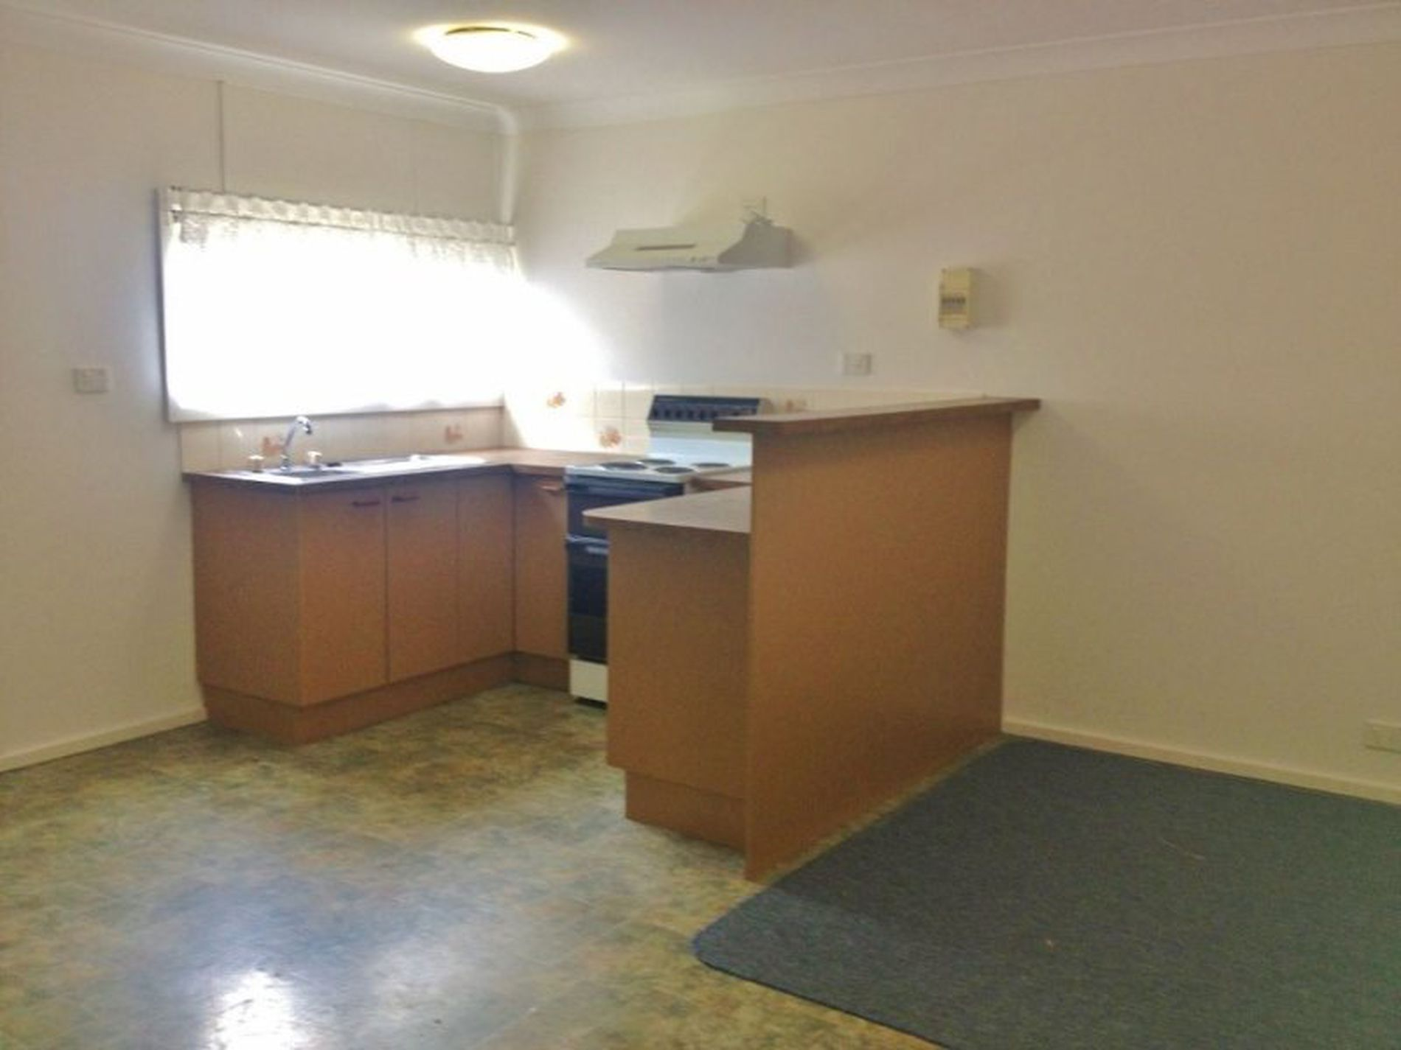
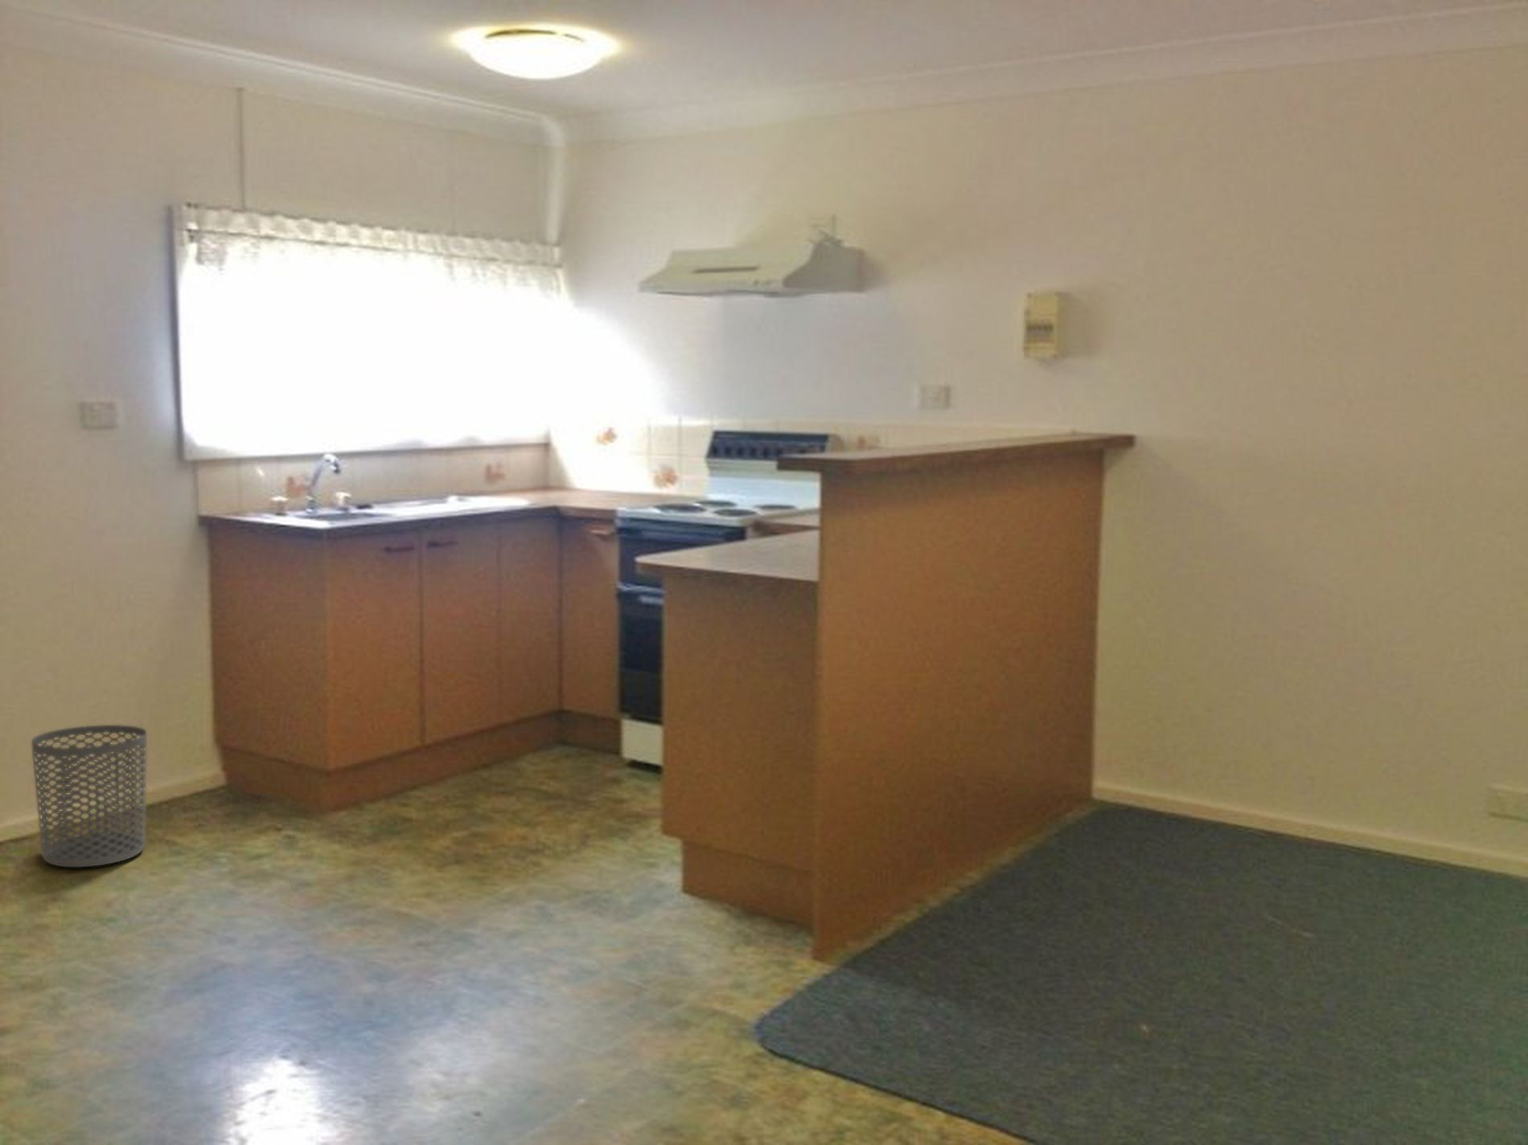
+ waste bin [30,724,148,868]
